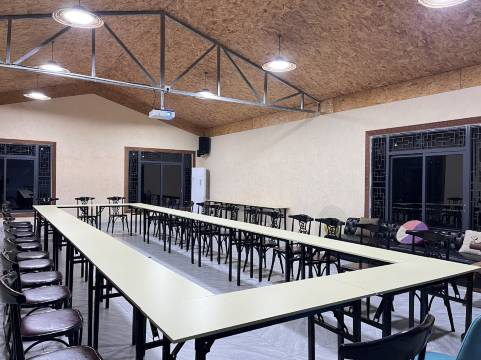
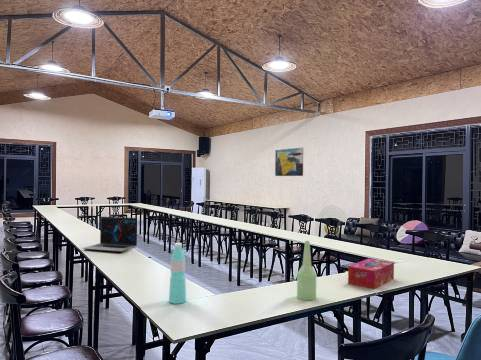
+ bottle [296,240,317,301]
+ water bottle [168,242,187,305]
+ tissue box [347,257,395,290]
+ wall art [274,147,304,177]
+ laptop [82,216,138,253]
